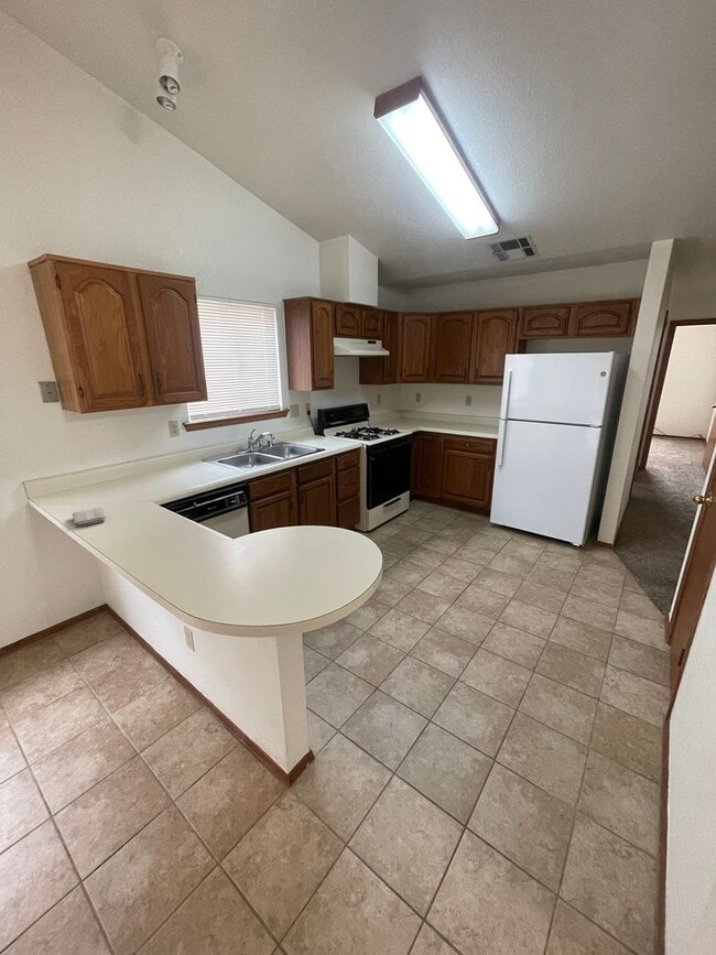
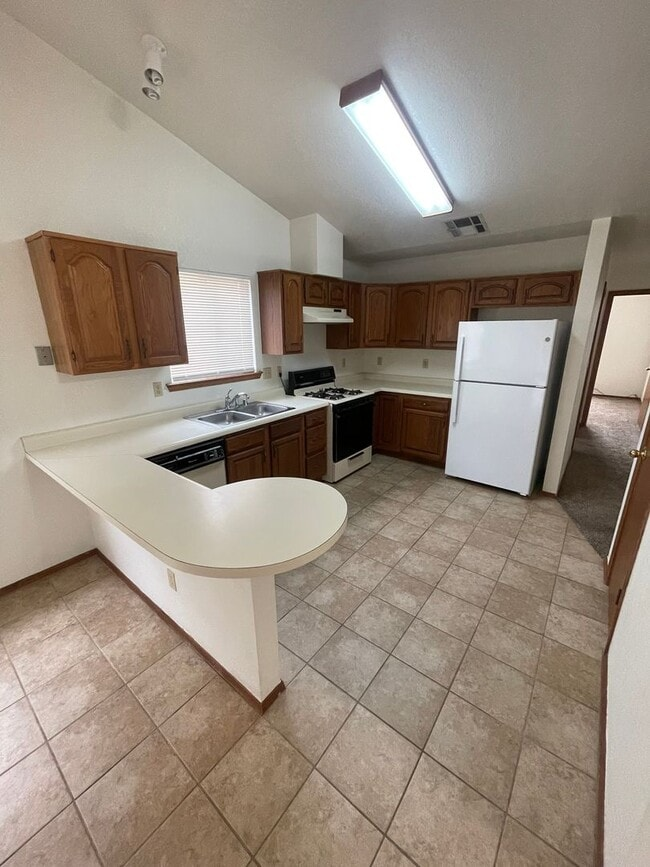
- washcloth [72,506,107,529]
